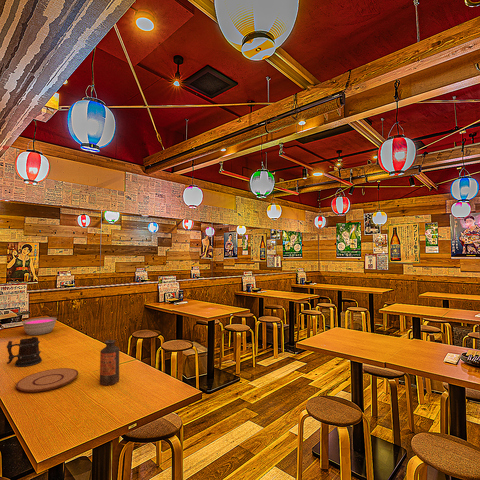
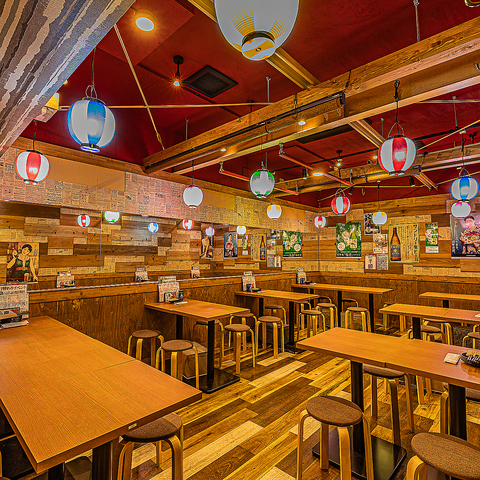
- plate [15,367,79,393]
- beer mug [6,336,43,368]
- bottle [99,339,120,386]
- bowl [21,316,58,336]
